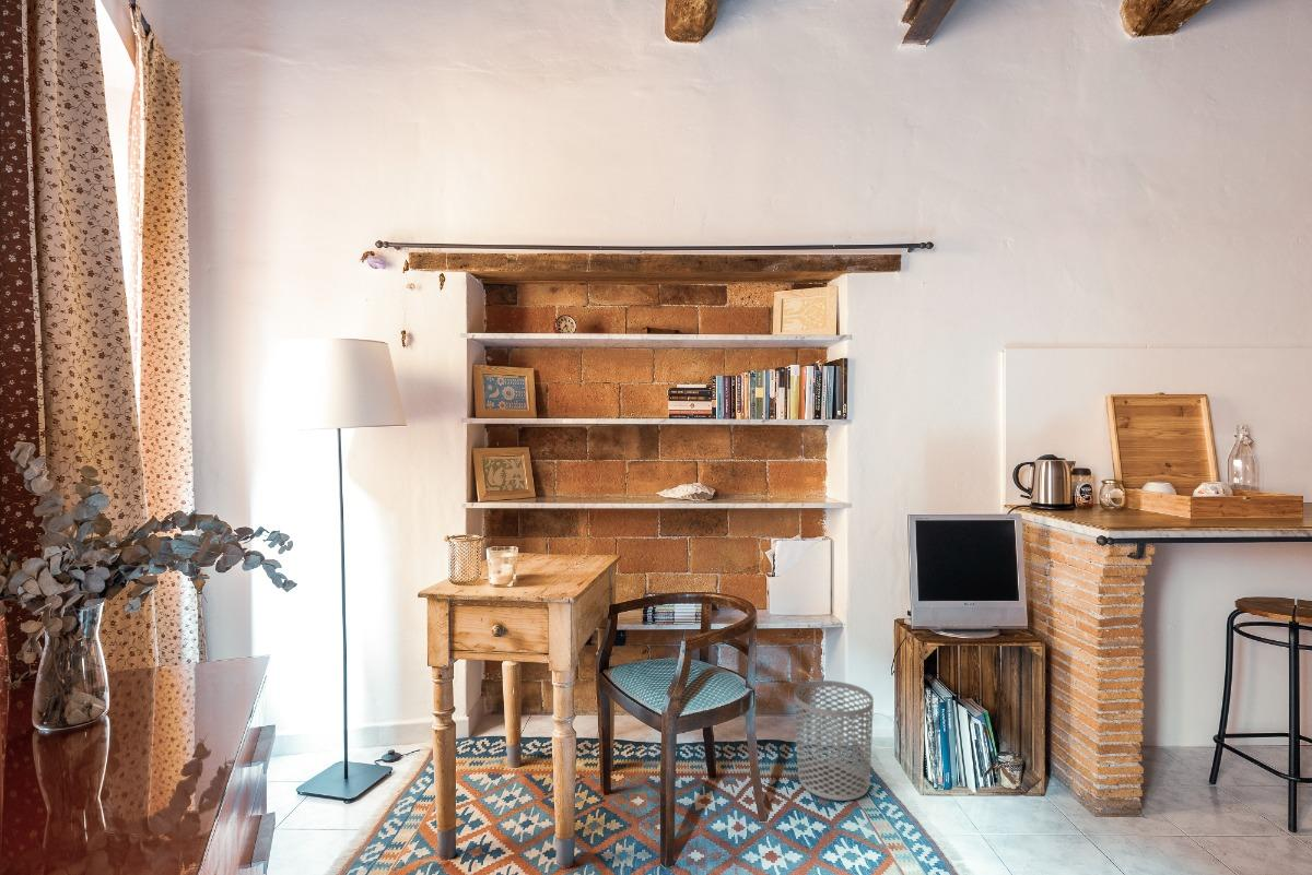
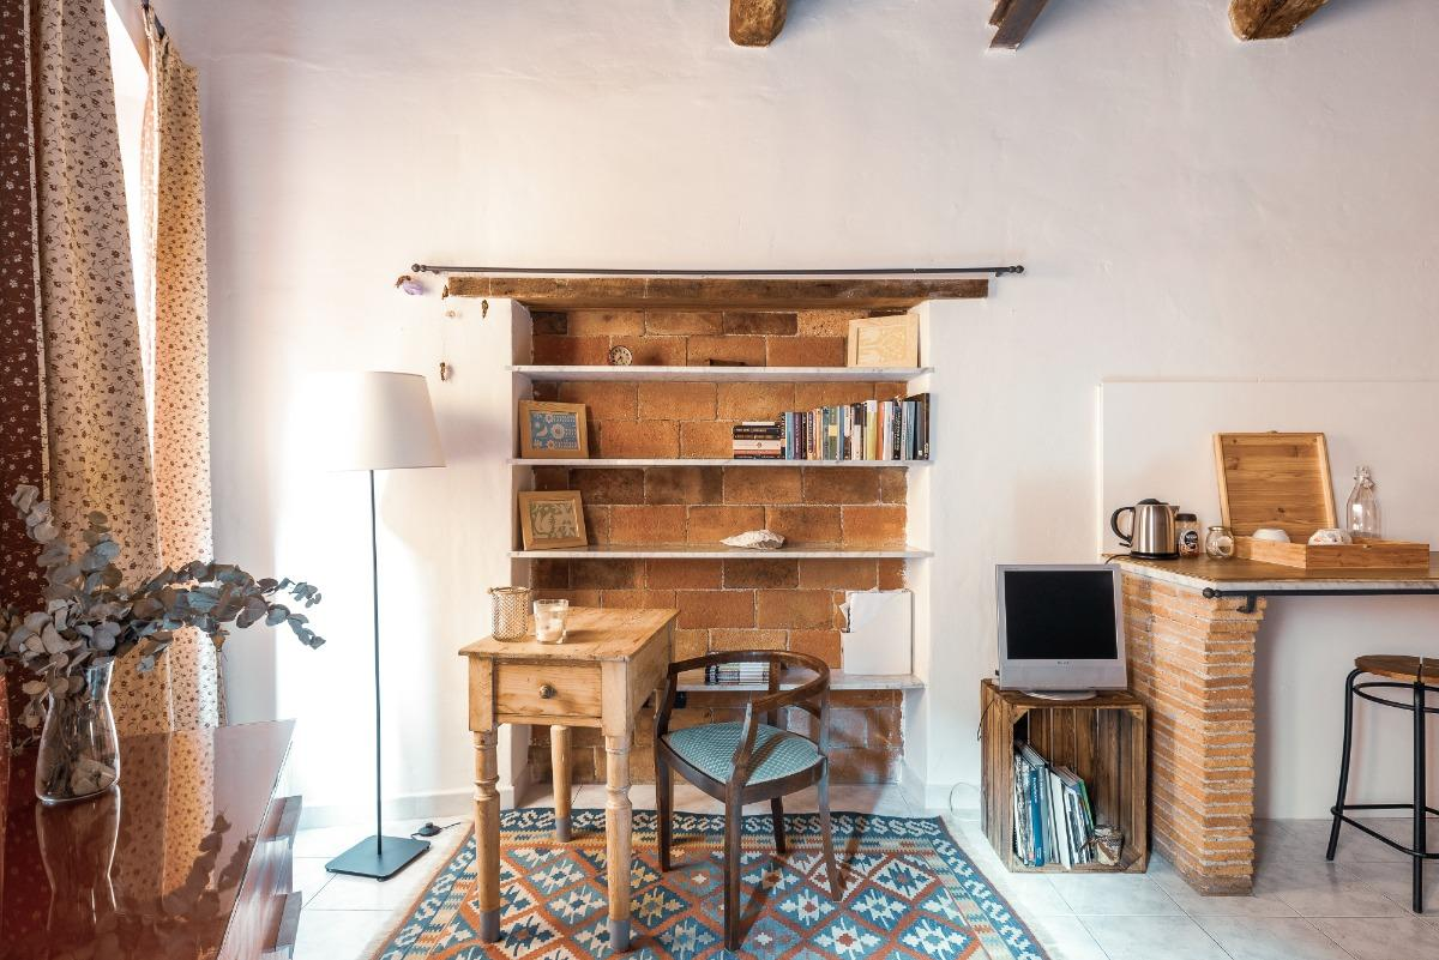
- waste bin [793,679,875,802]
